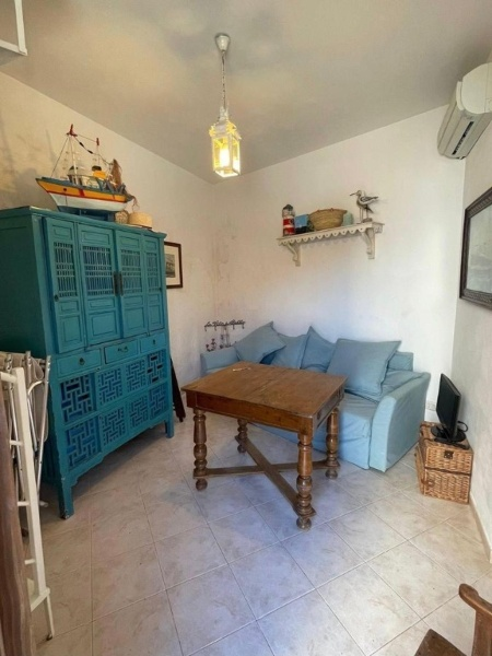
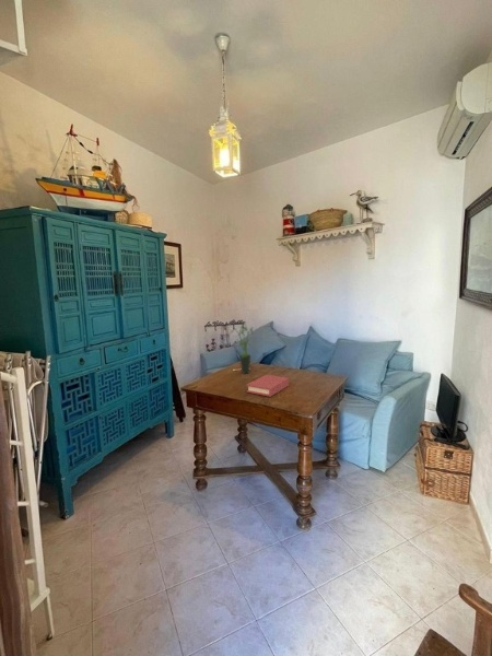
+ book [246,374,290,398]
+ potted plant [229,323,254,375]
